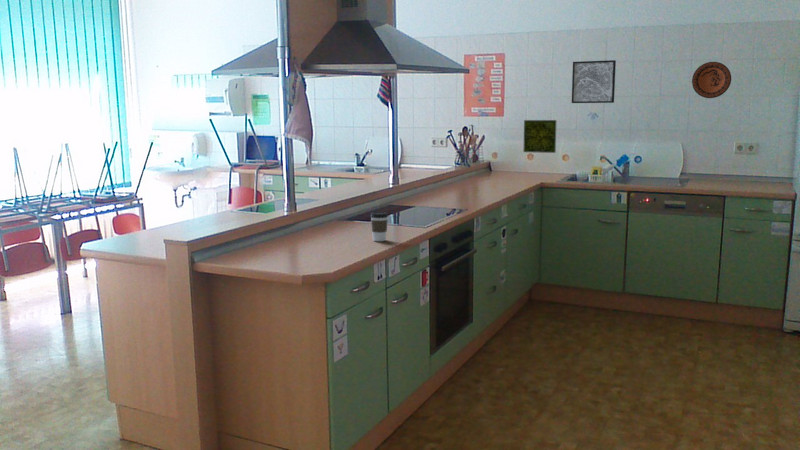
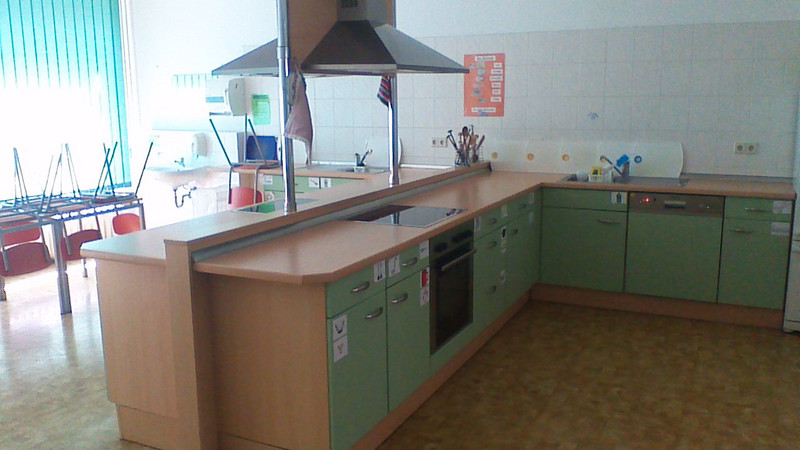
- decorative tile [522,119,558,154]
- coffee cup [370,211,389,242]
- wall art [571,59,617,104]
- decorative plate [691,61,732,99]
